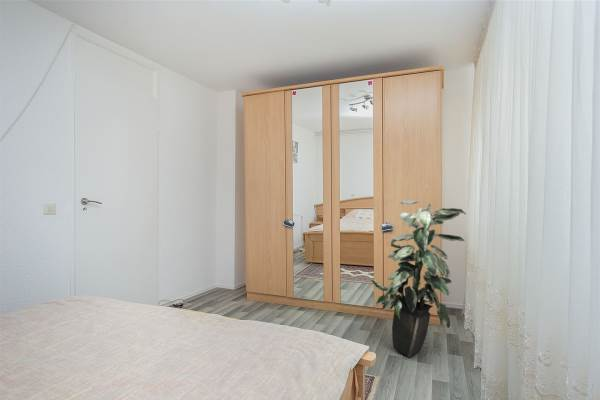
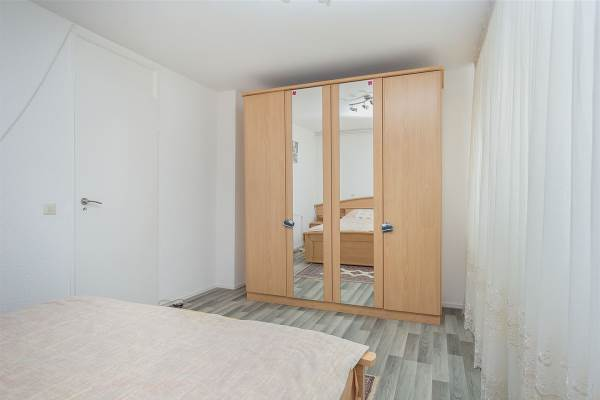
- indoor plant [370,199,467,359]
